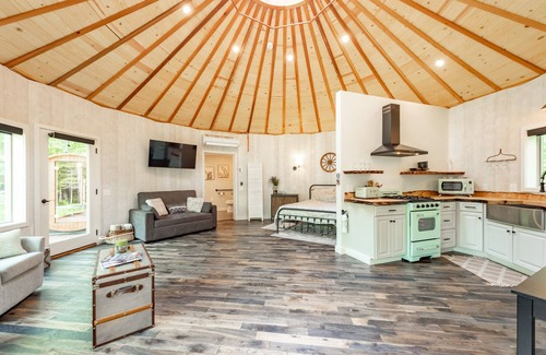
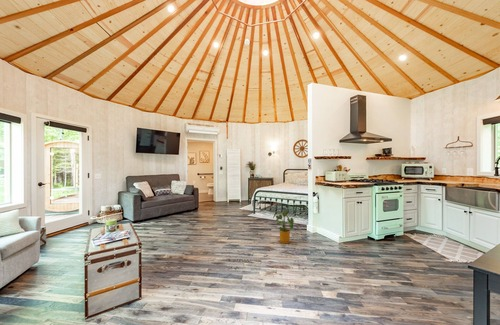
+ house plant [272,210,295,244]
